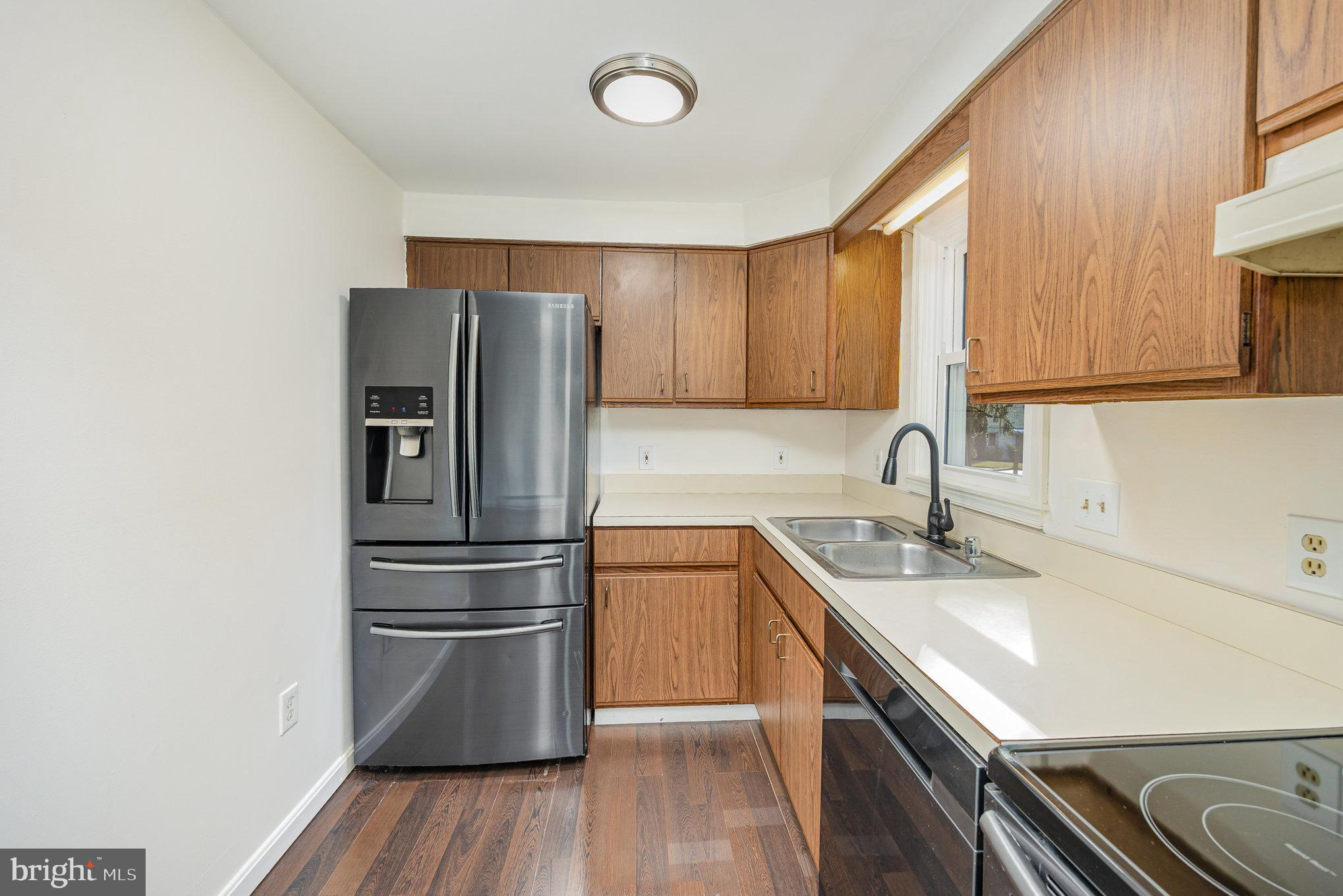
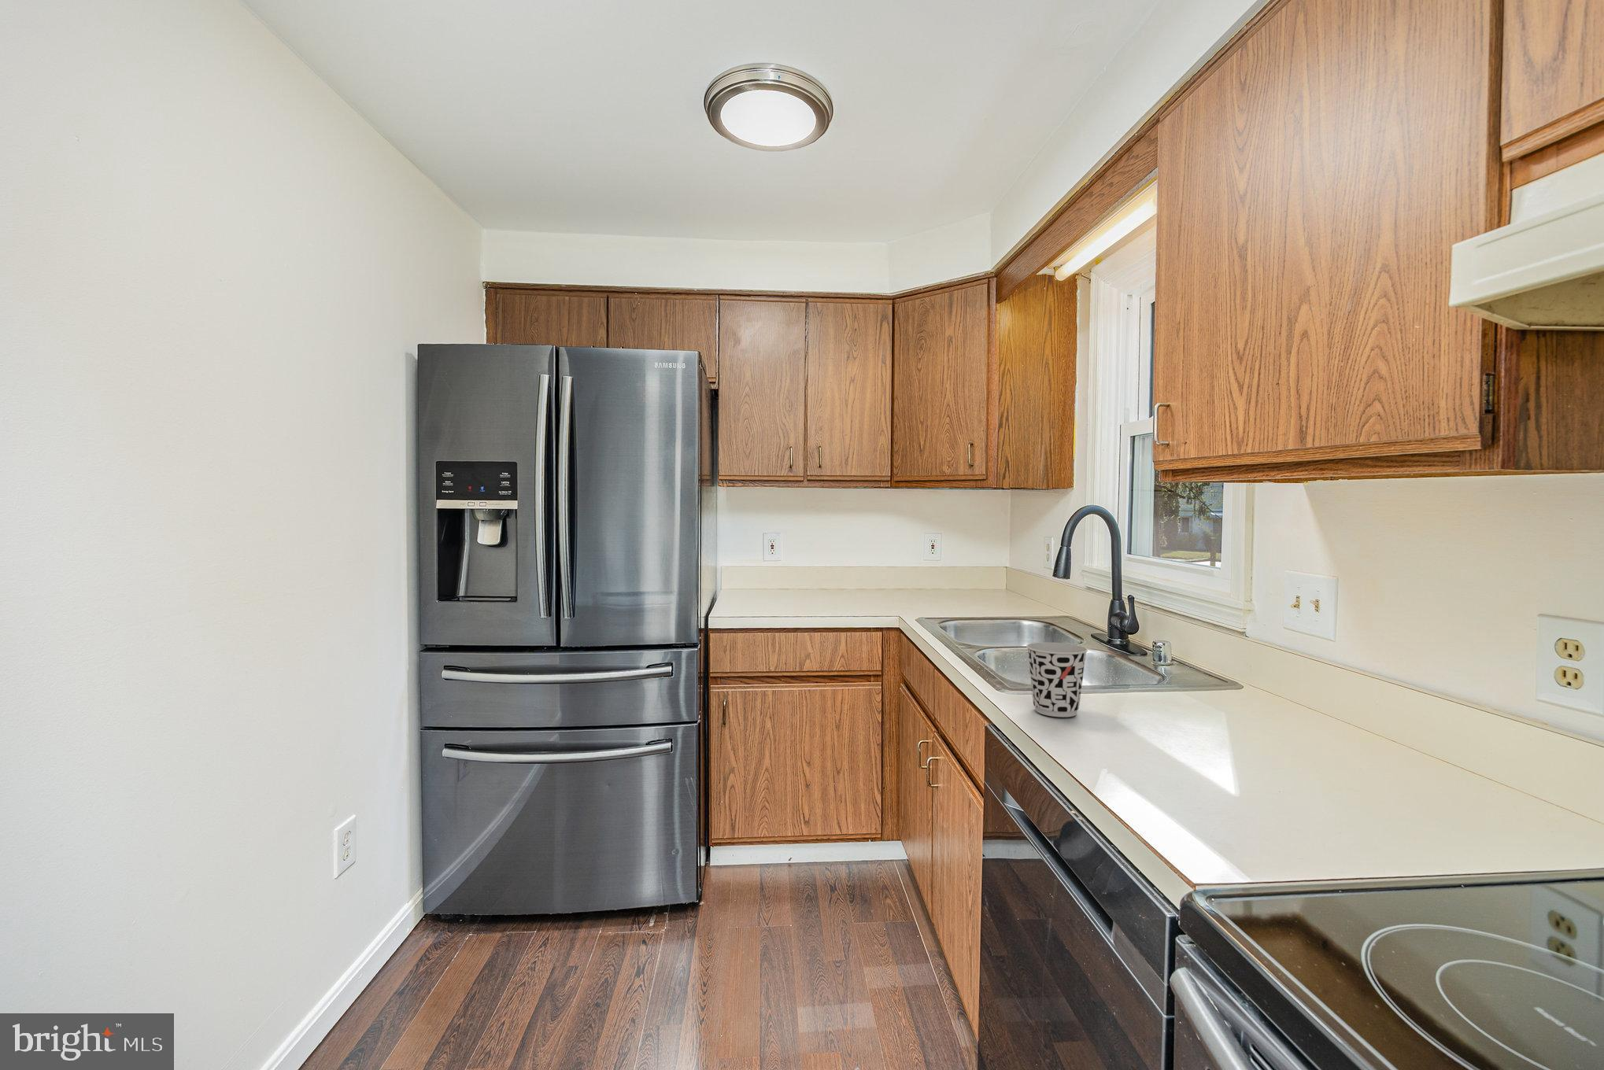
+ cup [1026,642,1088,718]
